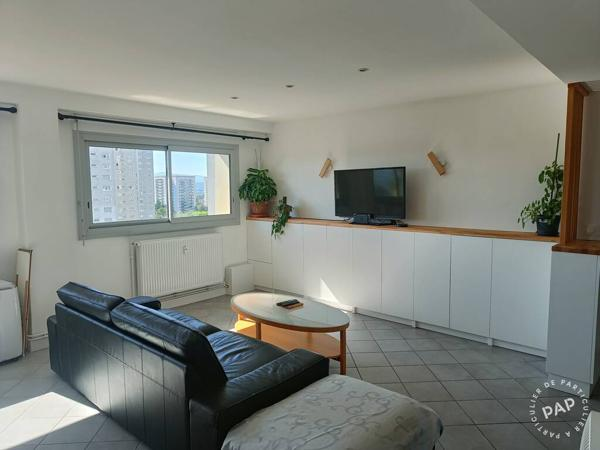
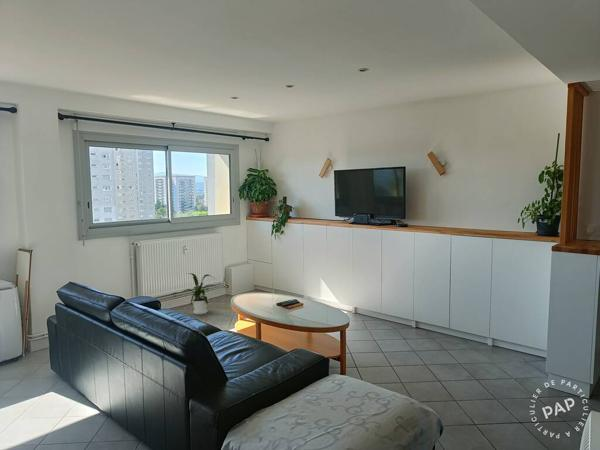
+ house plant [179,272,216,315]
